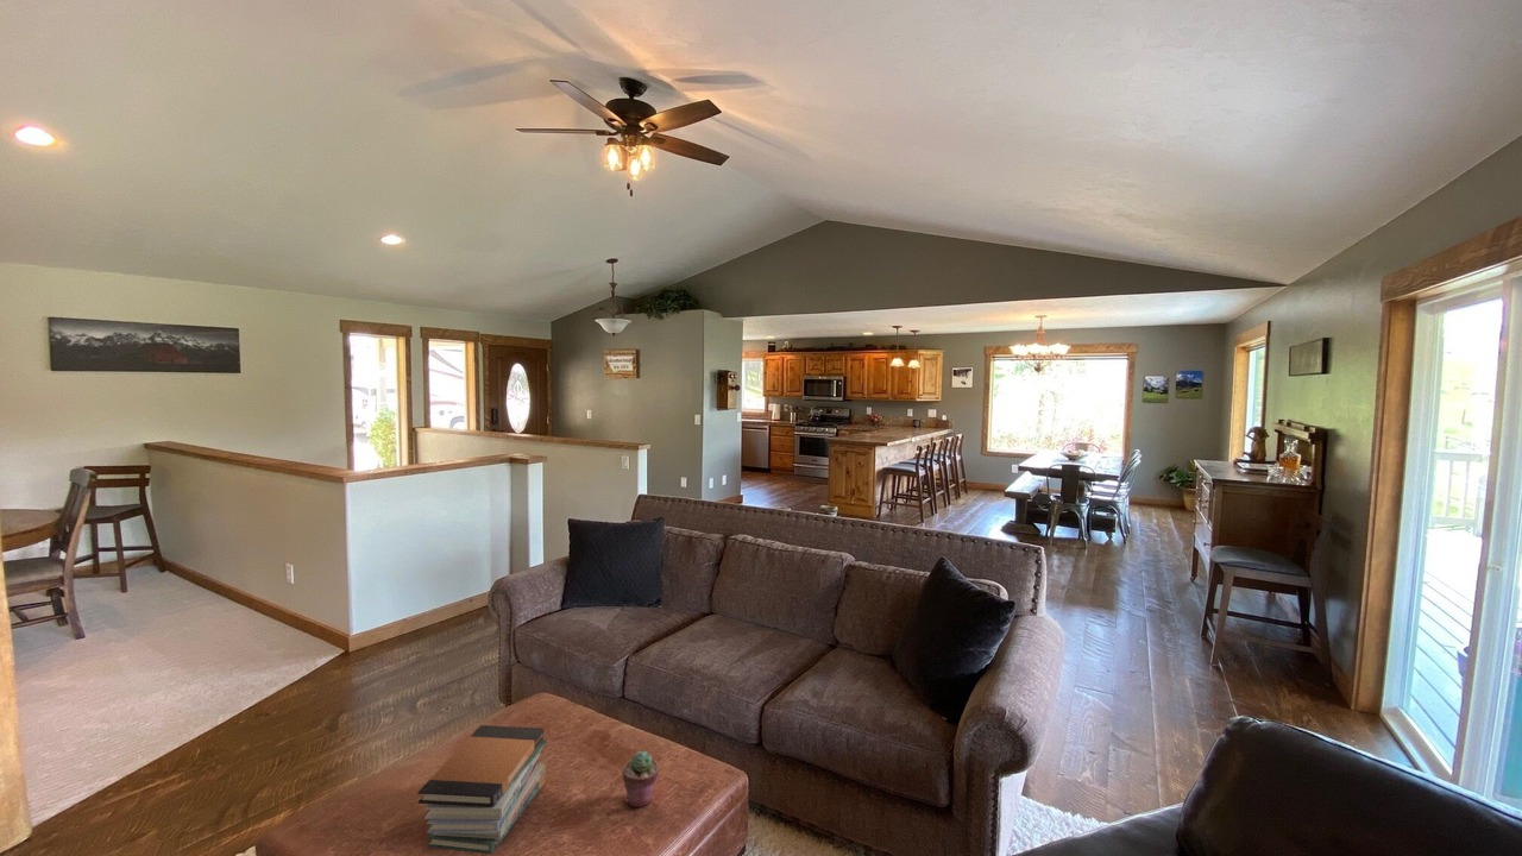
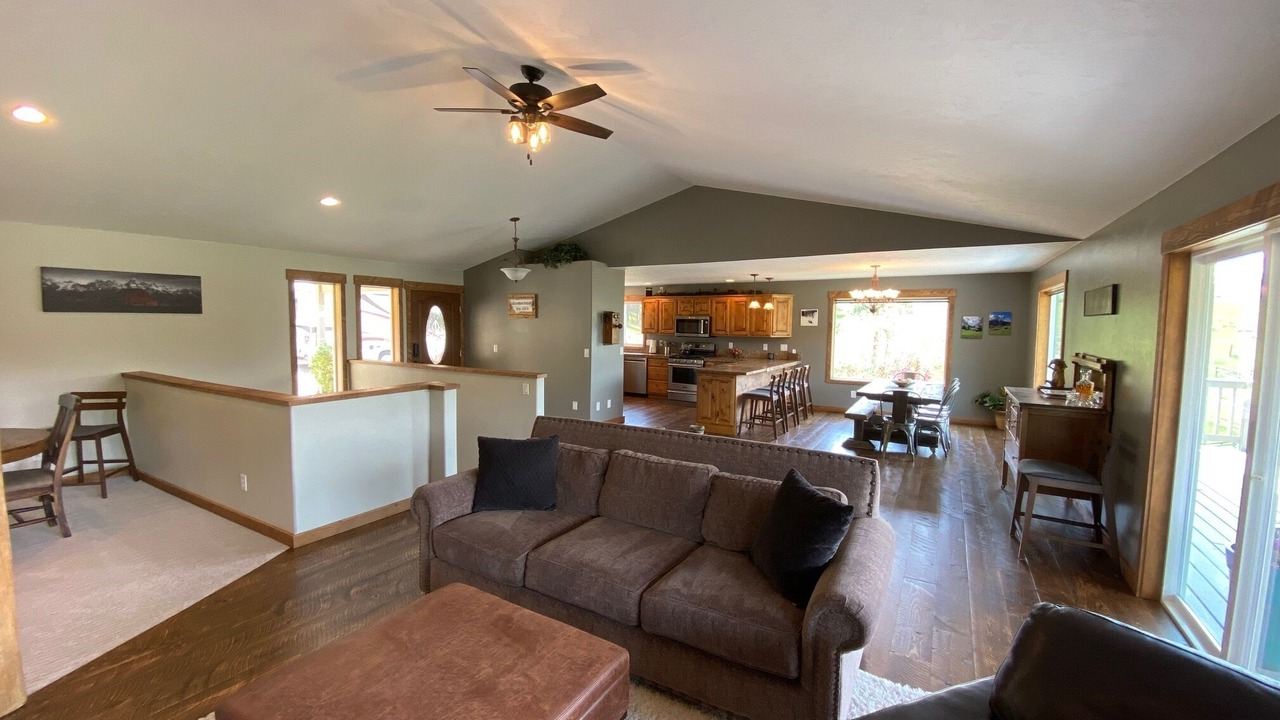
- book stack [416,724,548,855]
- potted succulent [621,750,660,808]
